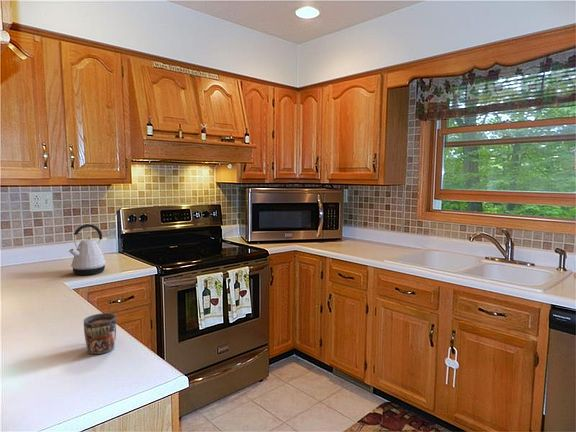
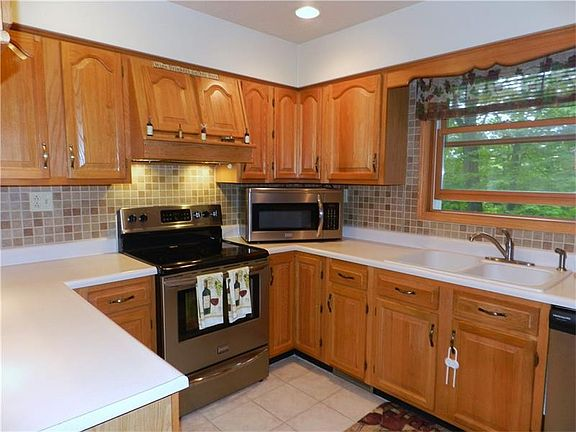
- kettle [68,223,107,276]
- mug [83,312,117,355]
